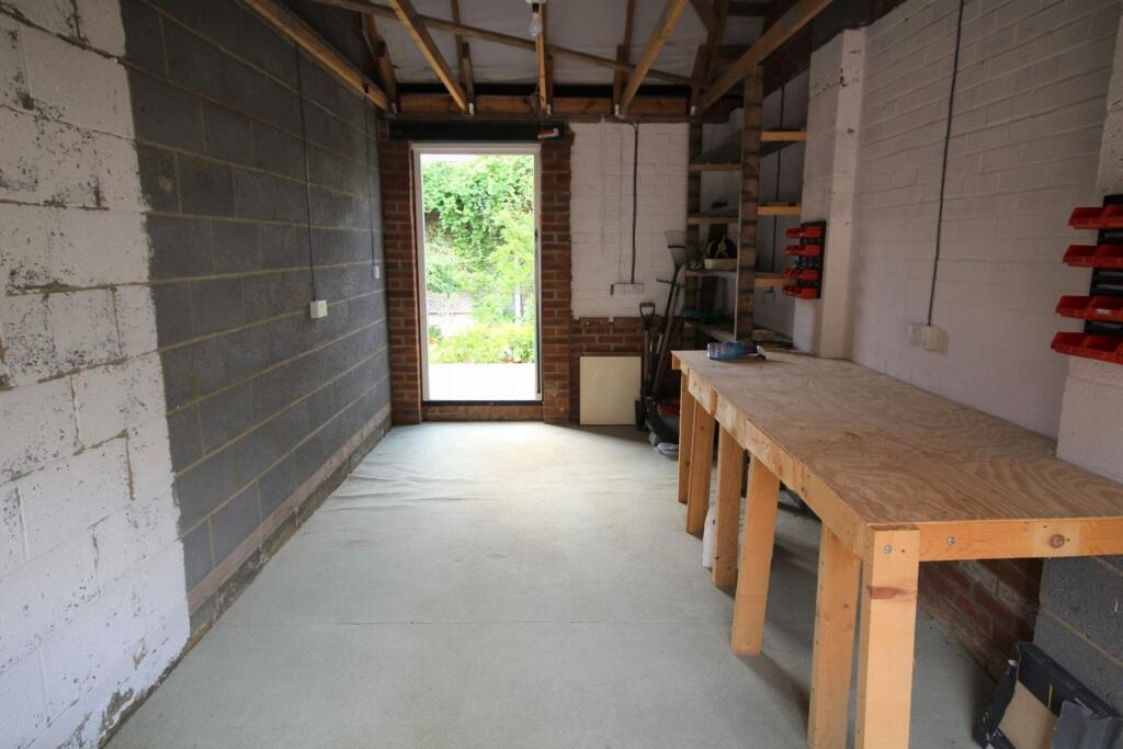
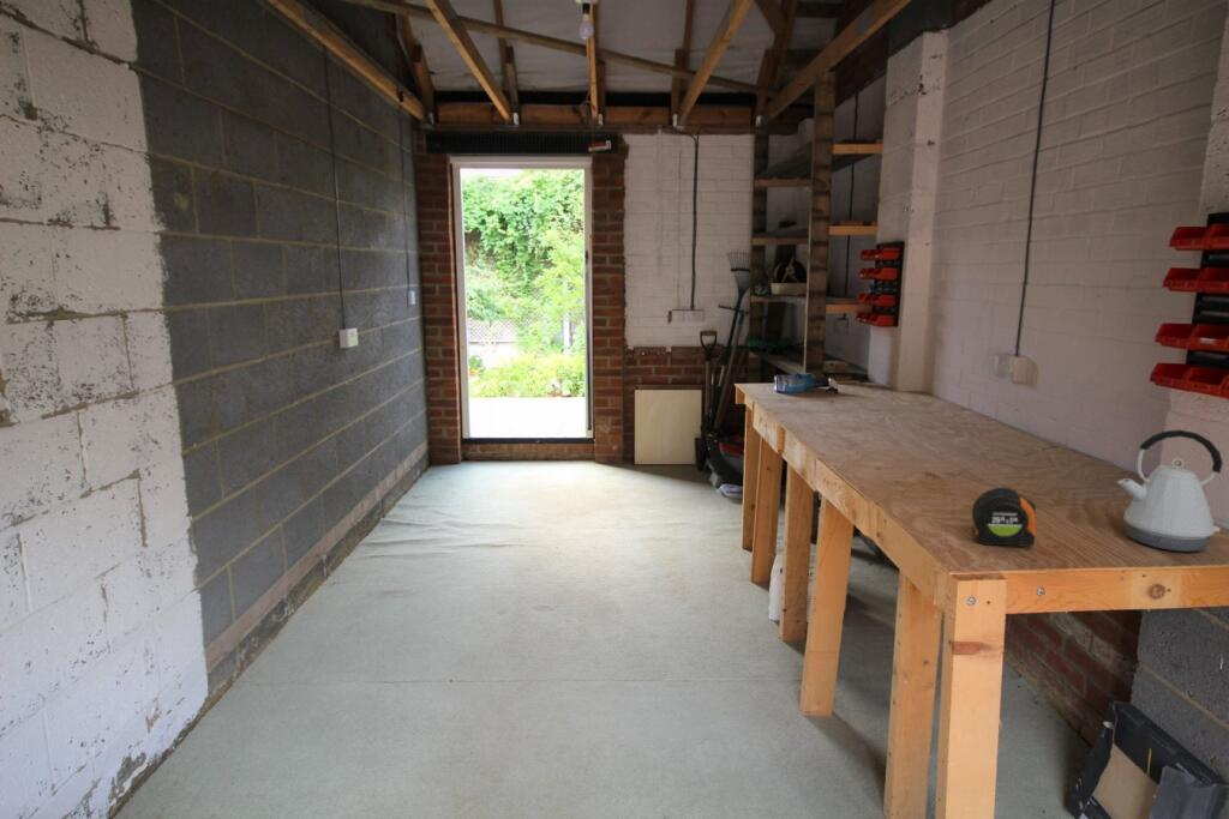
+ kettle [1116,428,1224,553]
+ tape measure [971,486,1037,549]
